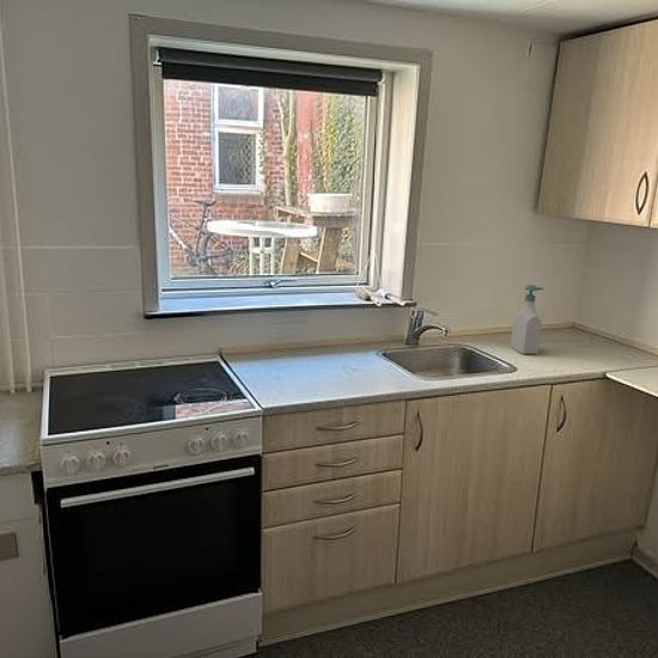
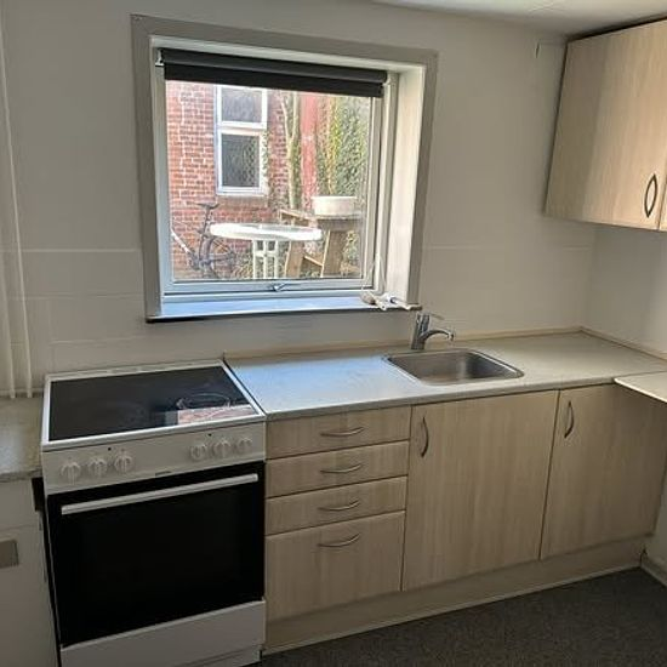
- soap bottle [510,284,544,355]
